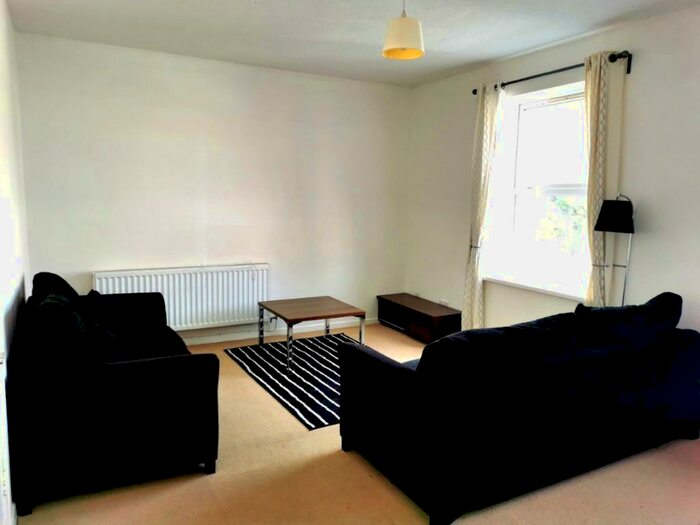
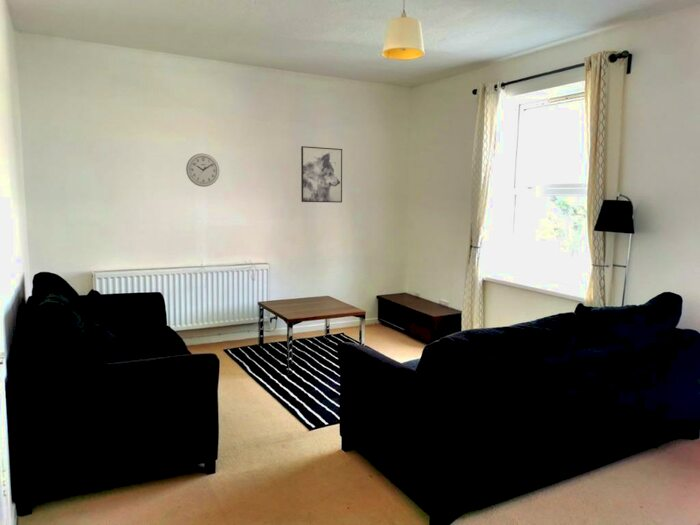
+ wall art [300,145,343,204]
+ wall clock [185,152,220,188]
